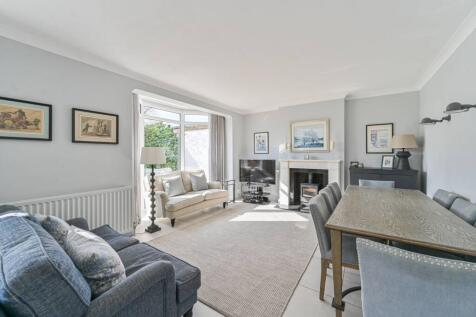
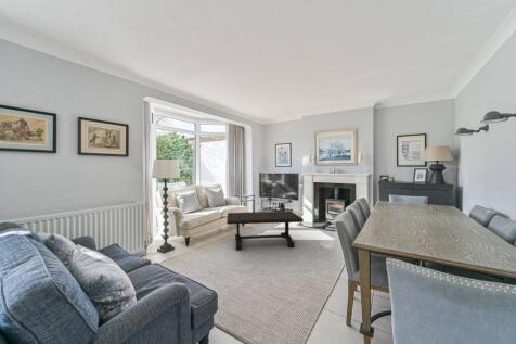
+ coffee table [225,211,304,251]
